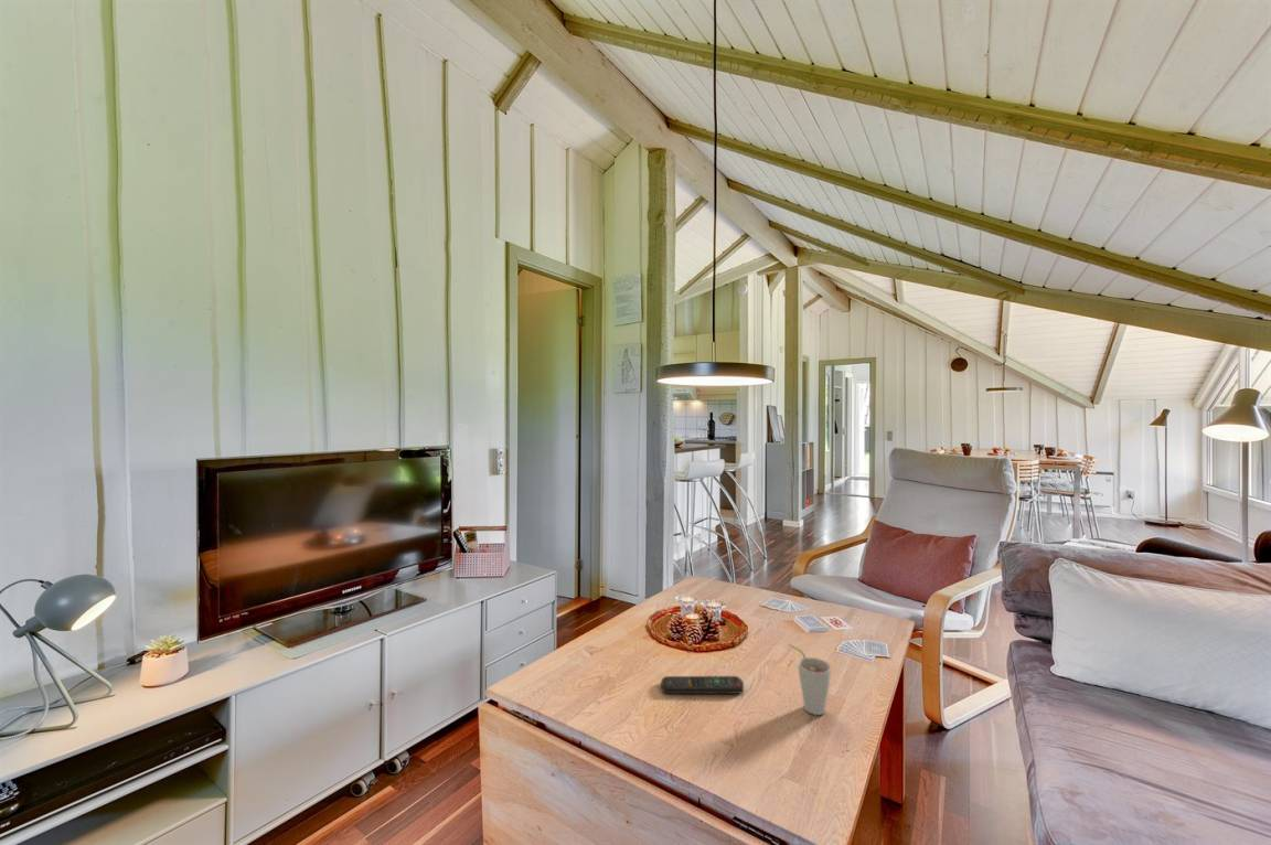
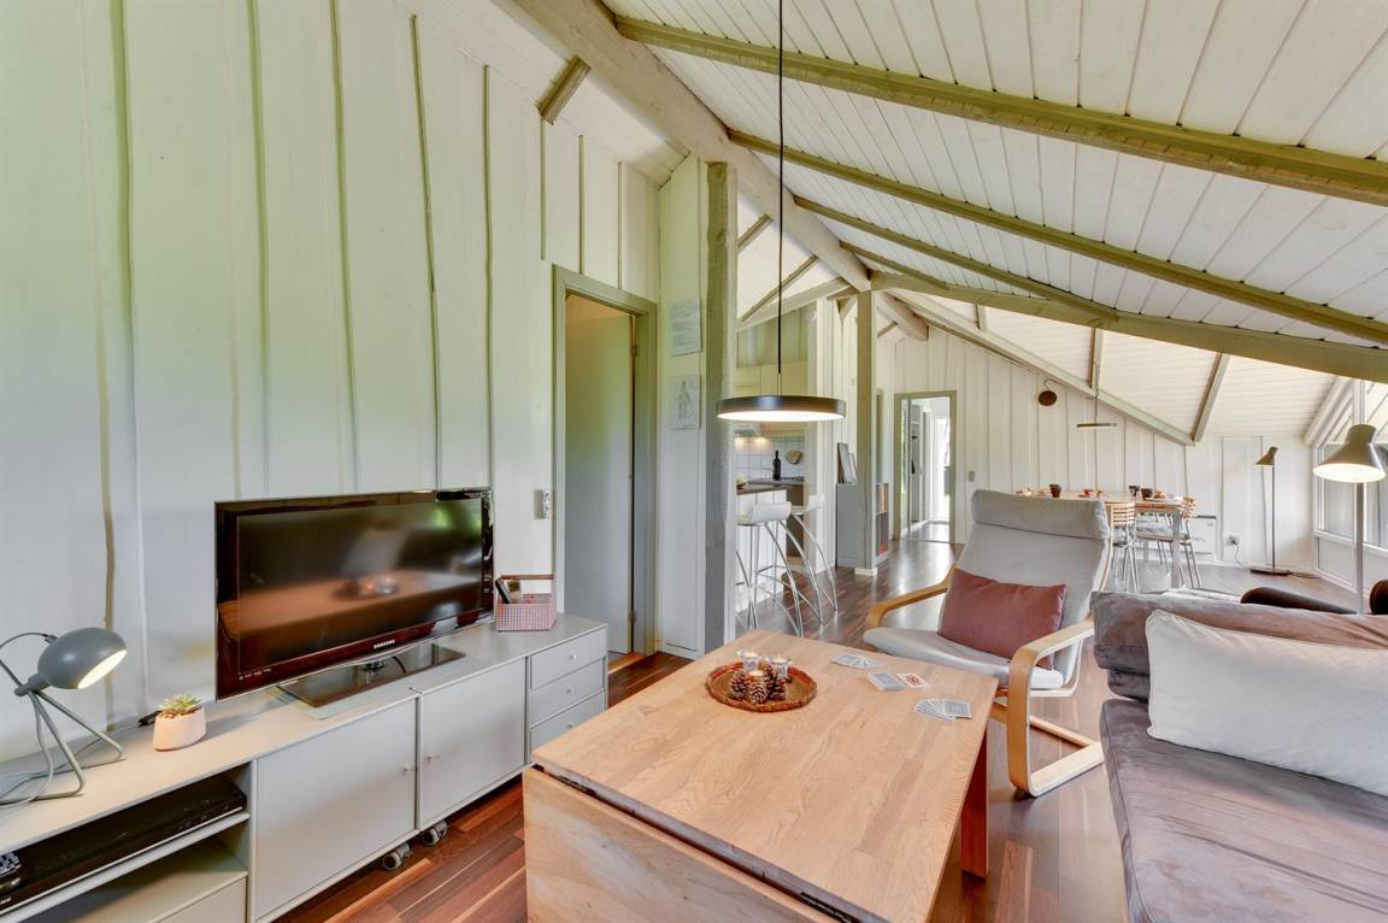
- cup [788,643,832,716]
- remote control [660,675,745,695]
